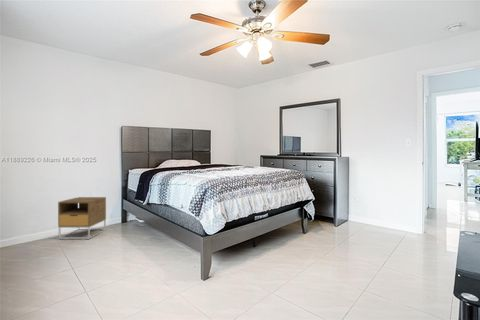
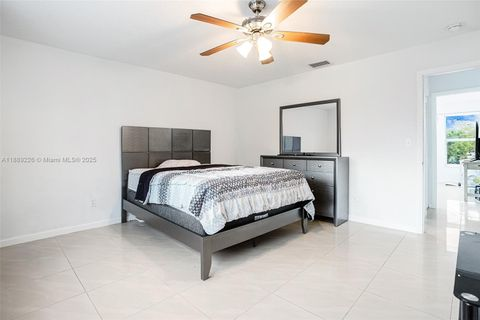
- nightstand [57,196,107,240]
